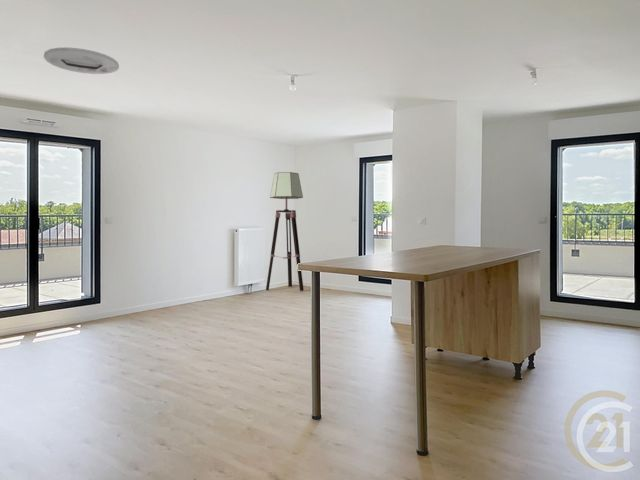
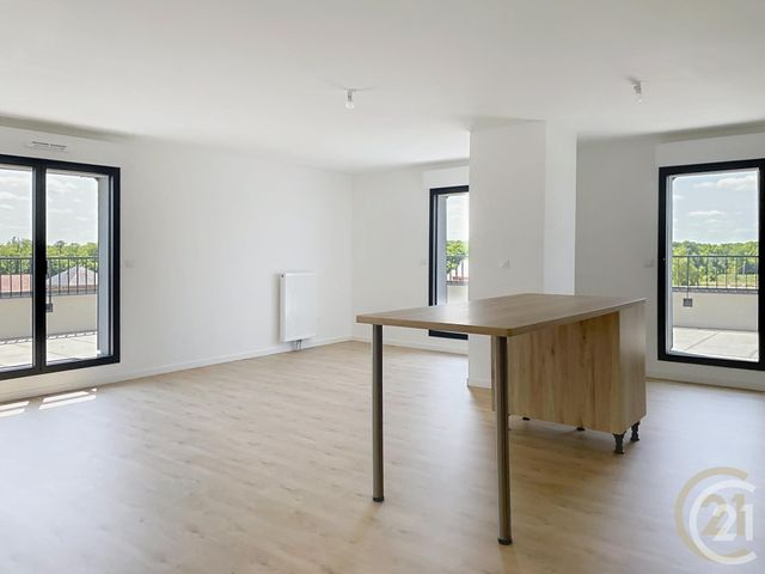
- floor lamp [265,171,305,292]
- ceiling light [43,47,120,75]
